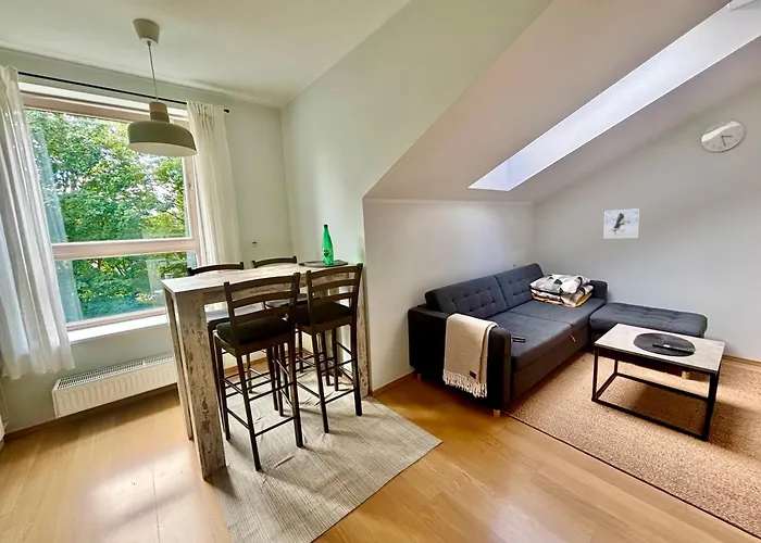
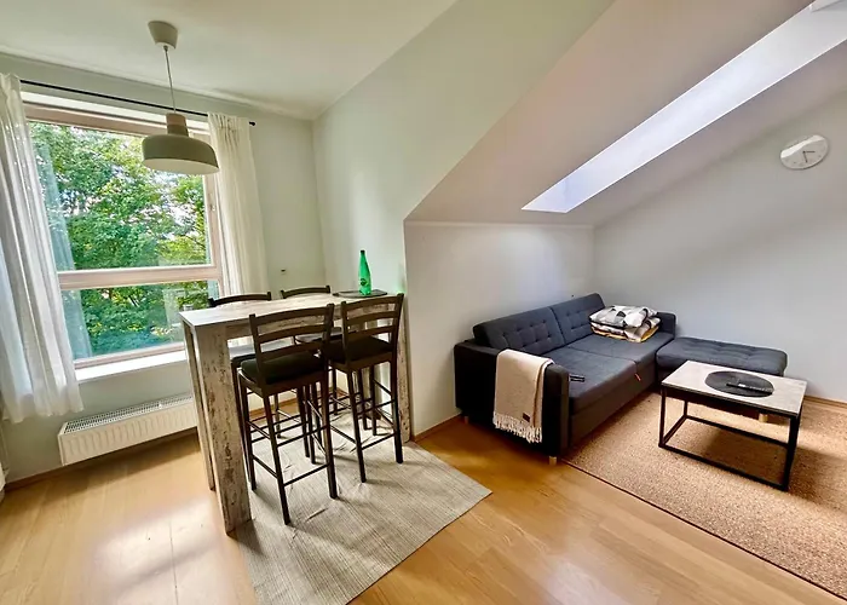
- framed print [602,207,641,239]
